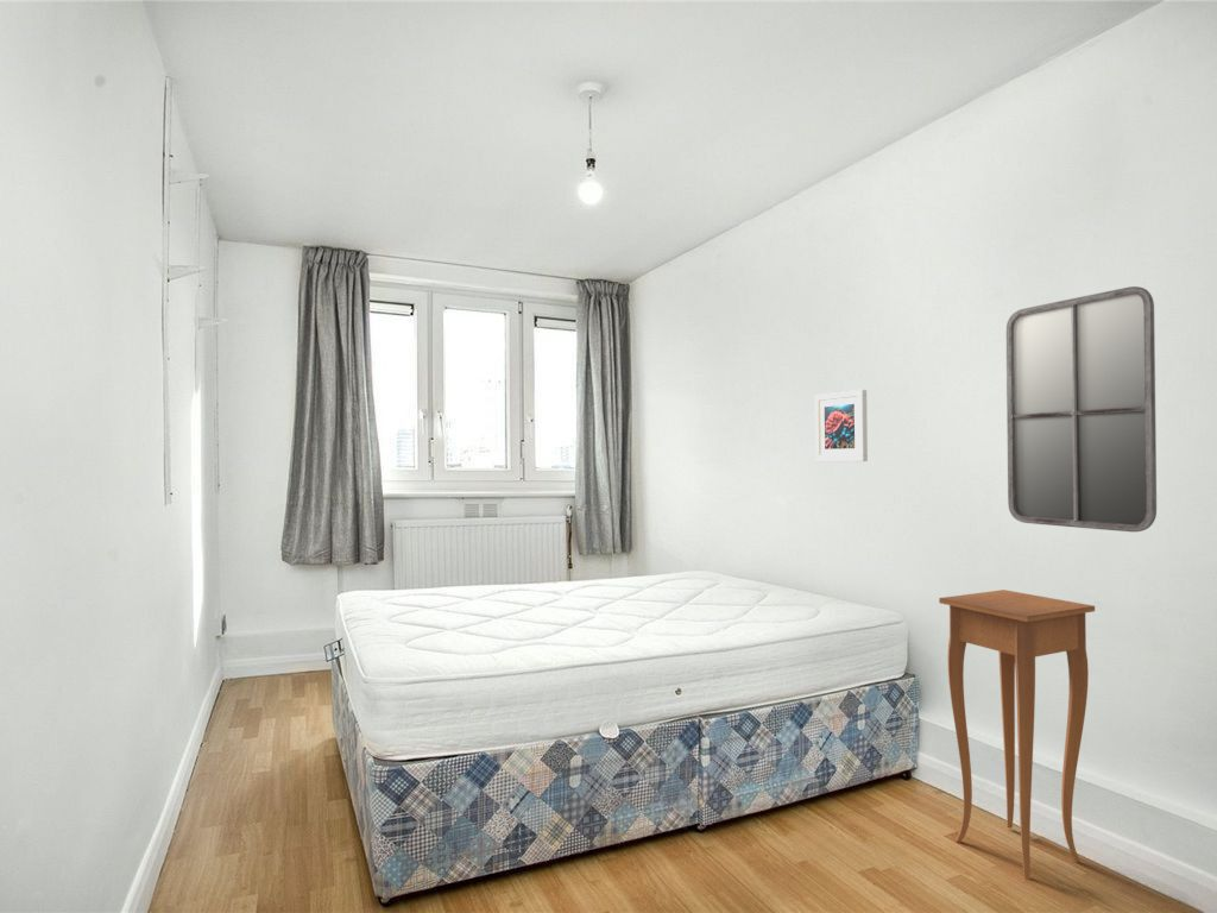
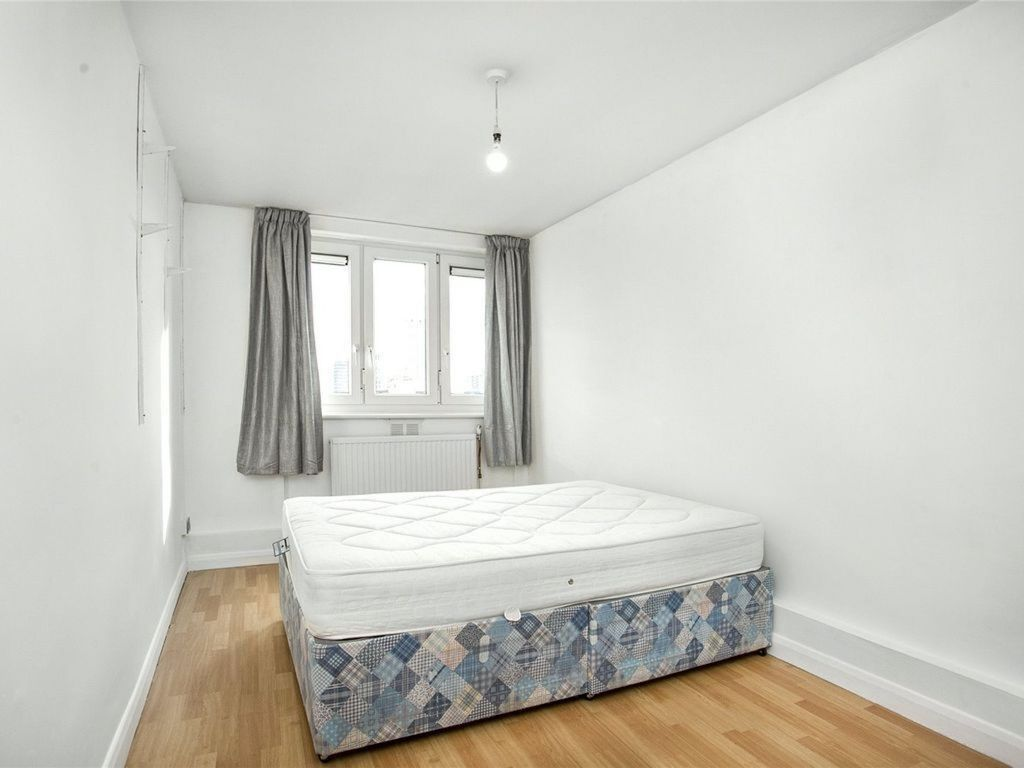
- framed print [814,389,869,462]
- home mirror [1004,285,1158,533]
- side table [938,588,1096,881]
